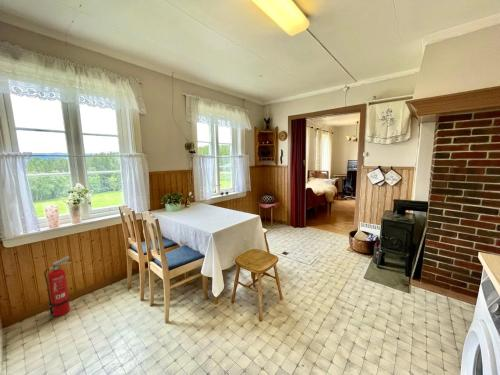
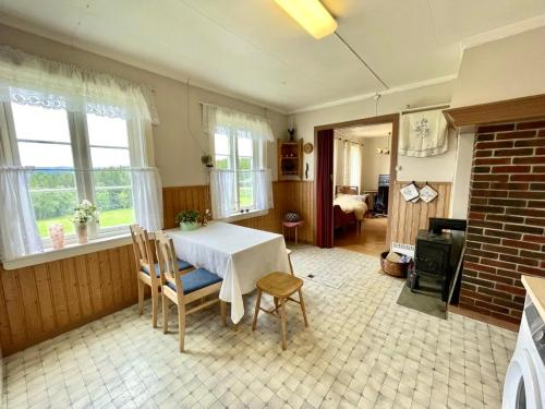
- fire extinguisher [43,255,72,317]
